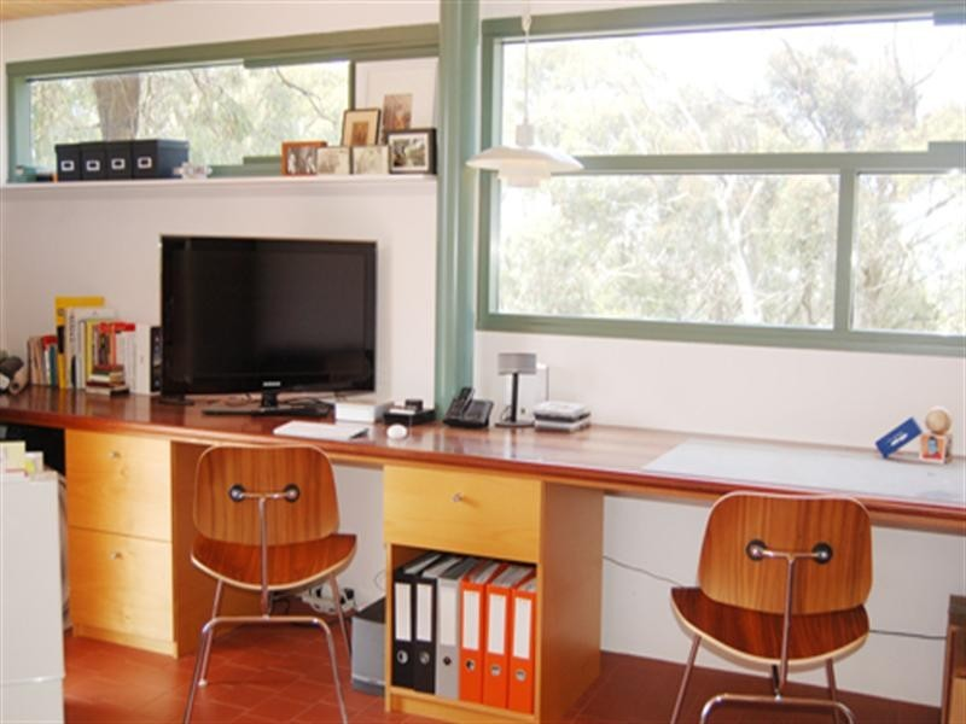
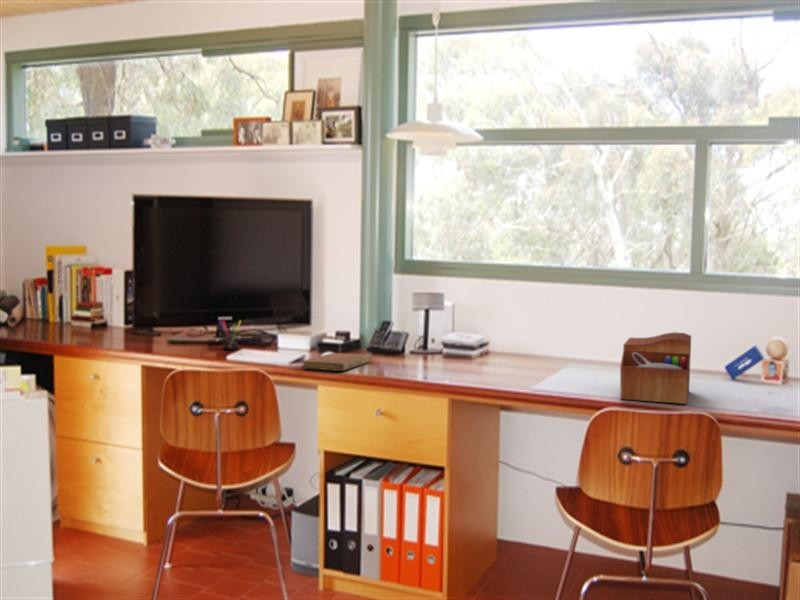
+ notebook [300,352,373,372]
+ sewing box [619,331,692,405]
+ pen holder [218,317,242,351]
